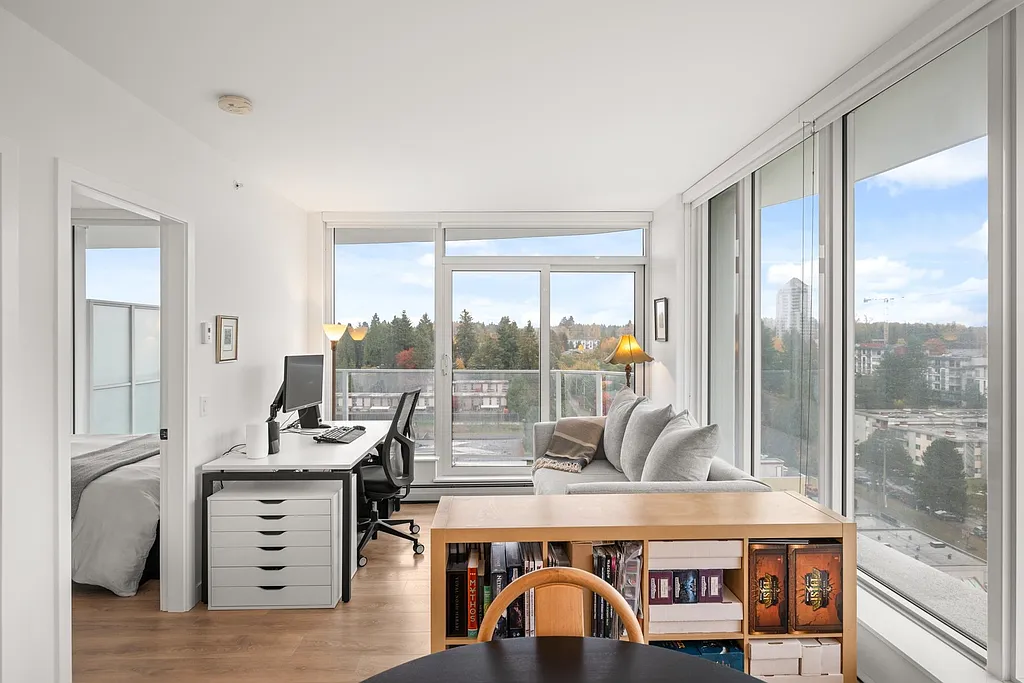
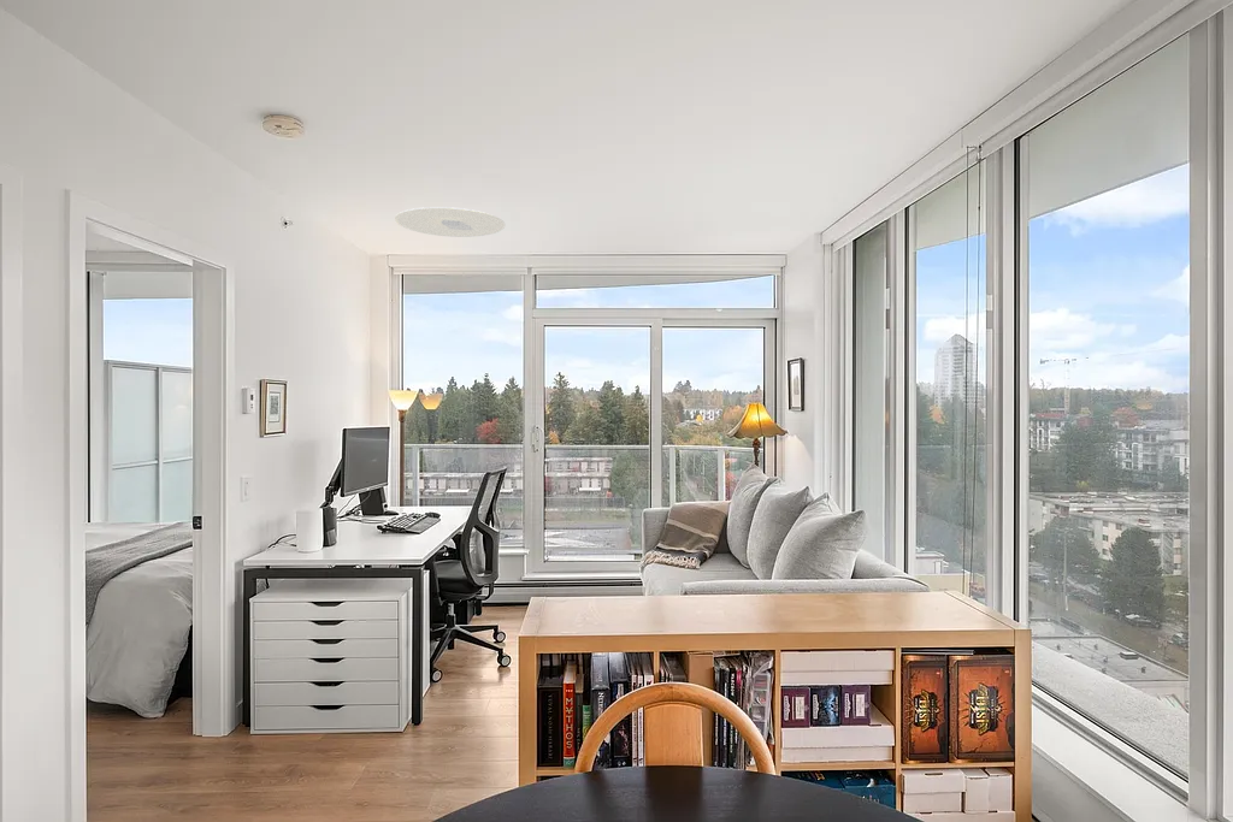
+ ceiling light [394,206,506,238]
